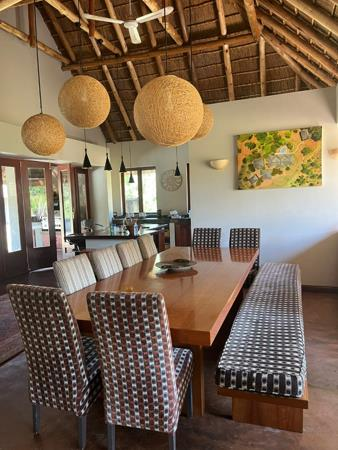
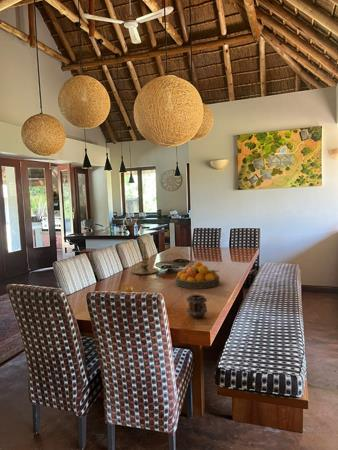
+ mug [186,293,208,320]
+ fruit bowl [175,261,220,290]
+ candle holder [131,242,159,275]
